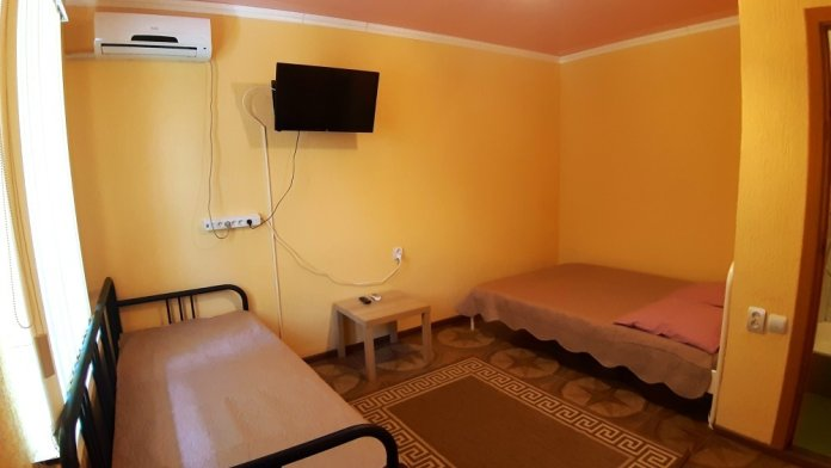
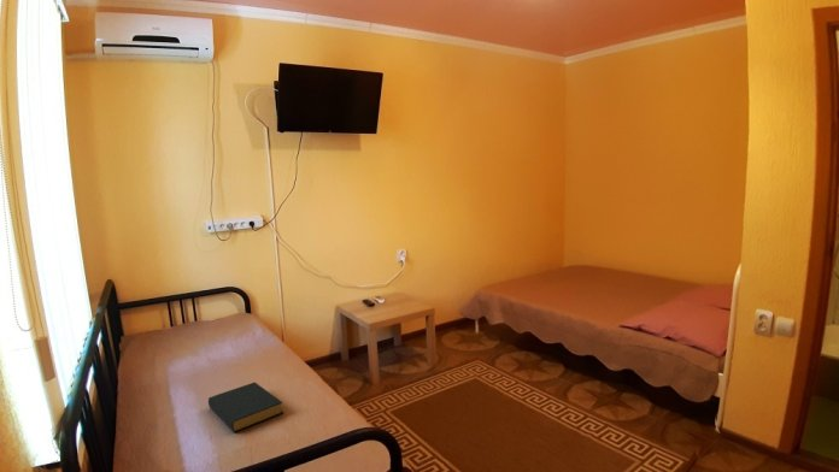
+ hardback book [207,382,284,433]
